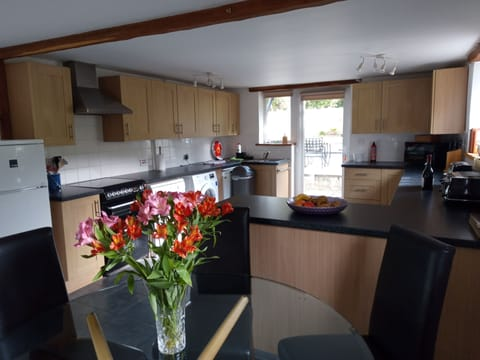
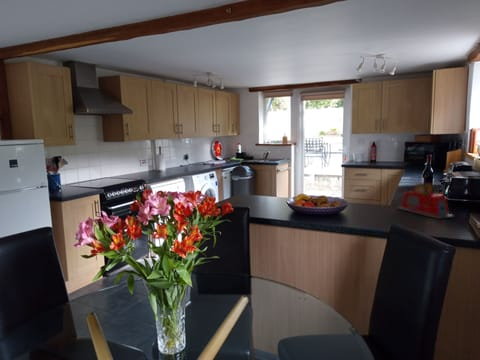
+ toaster [396,182,454,220]
